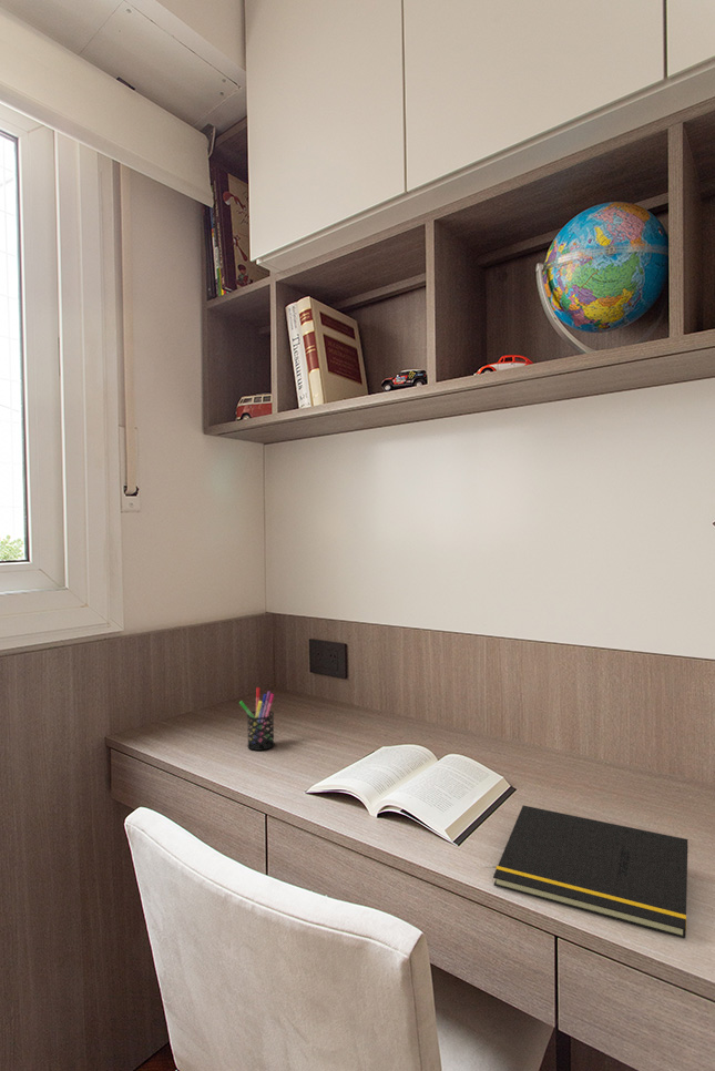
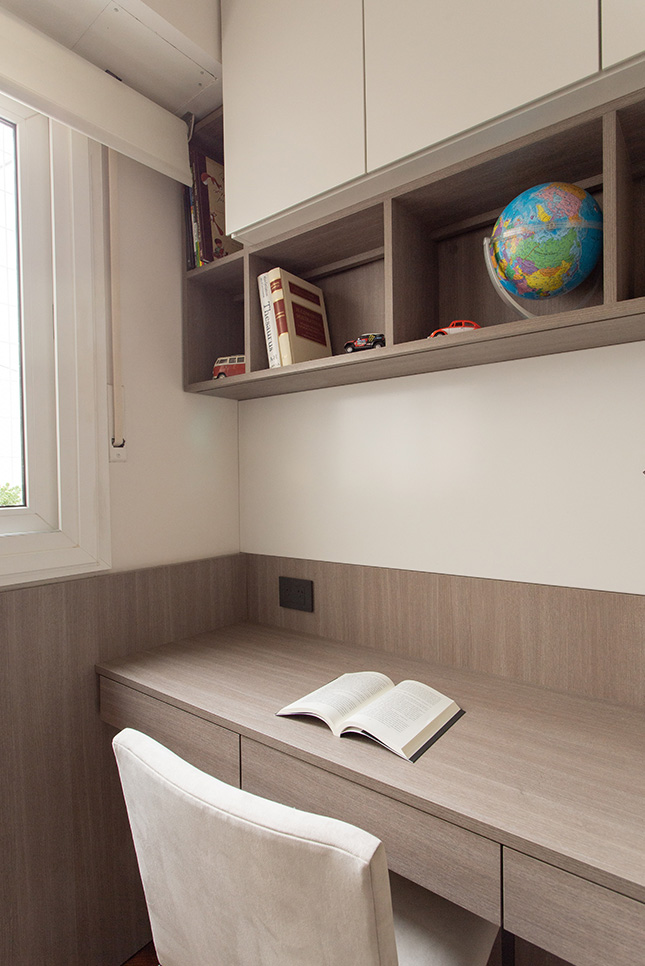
- pen holder [238,686,276,752]
- notepad [492,804,690,940]
